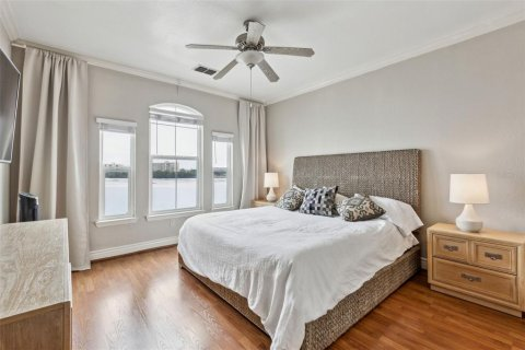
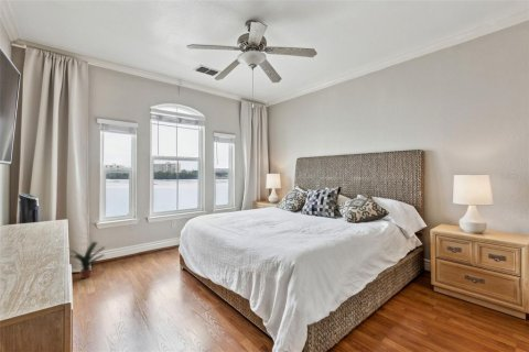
+ potted plant [68,241,107,279]
